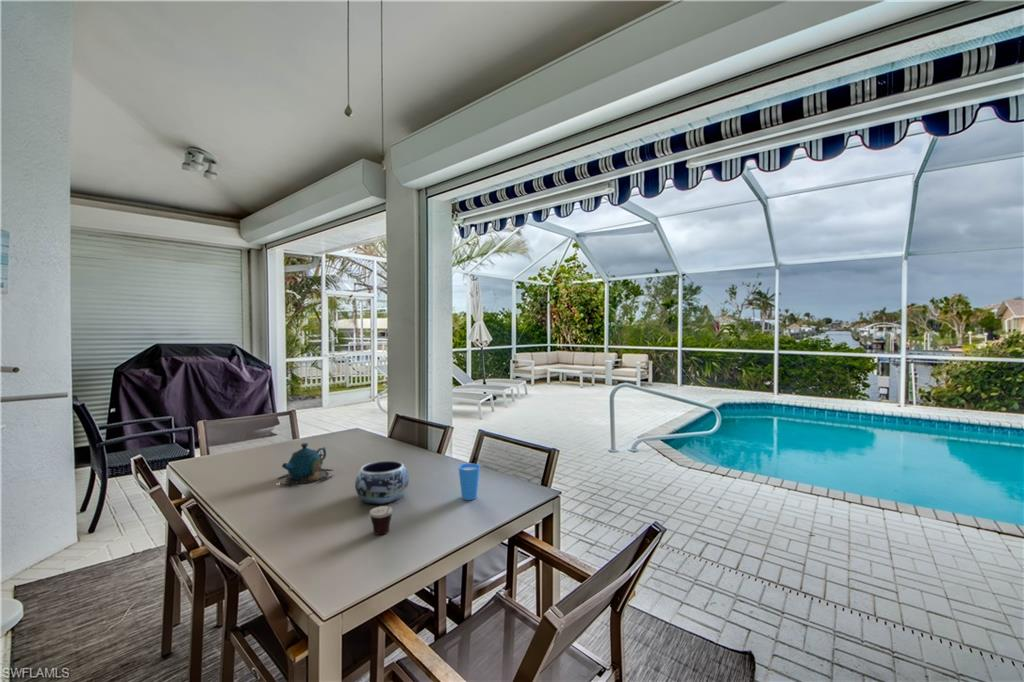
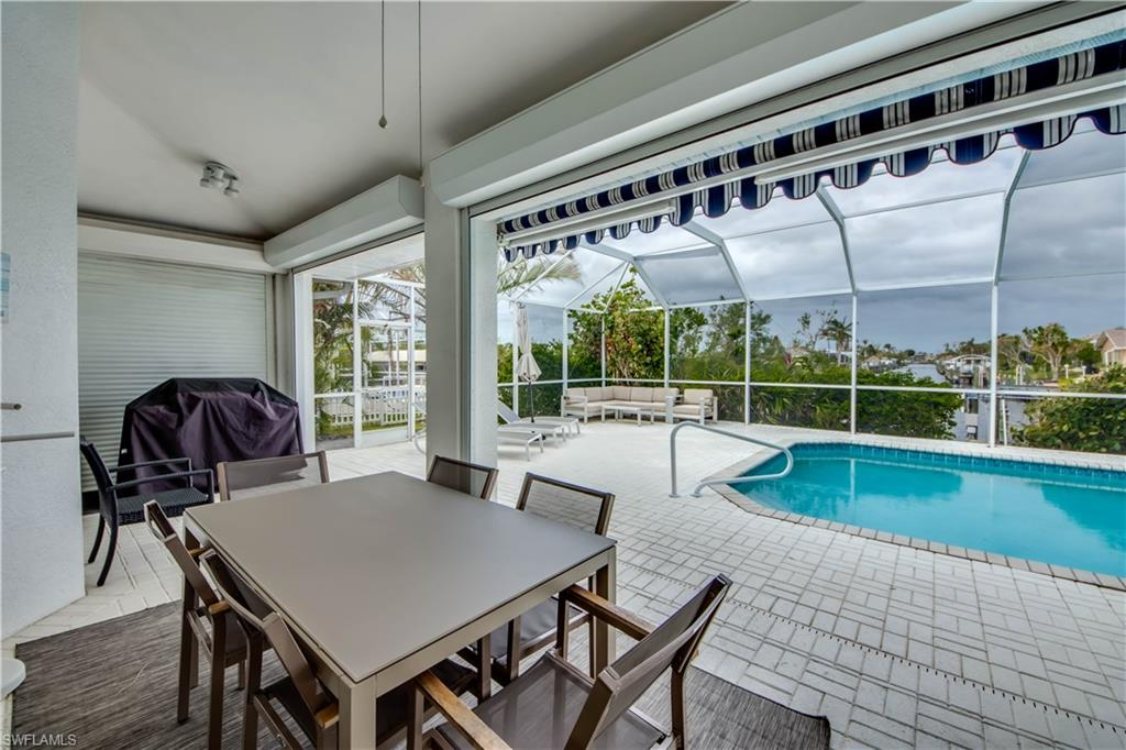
- cup [369,502,399,536]
- cup [458,462,481,501]
- teapot [277,442,335,487]
- decorative bowl [354,459,410,505]
